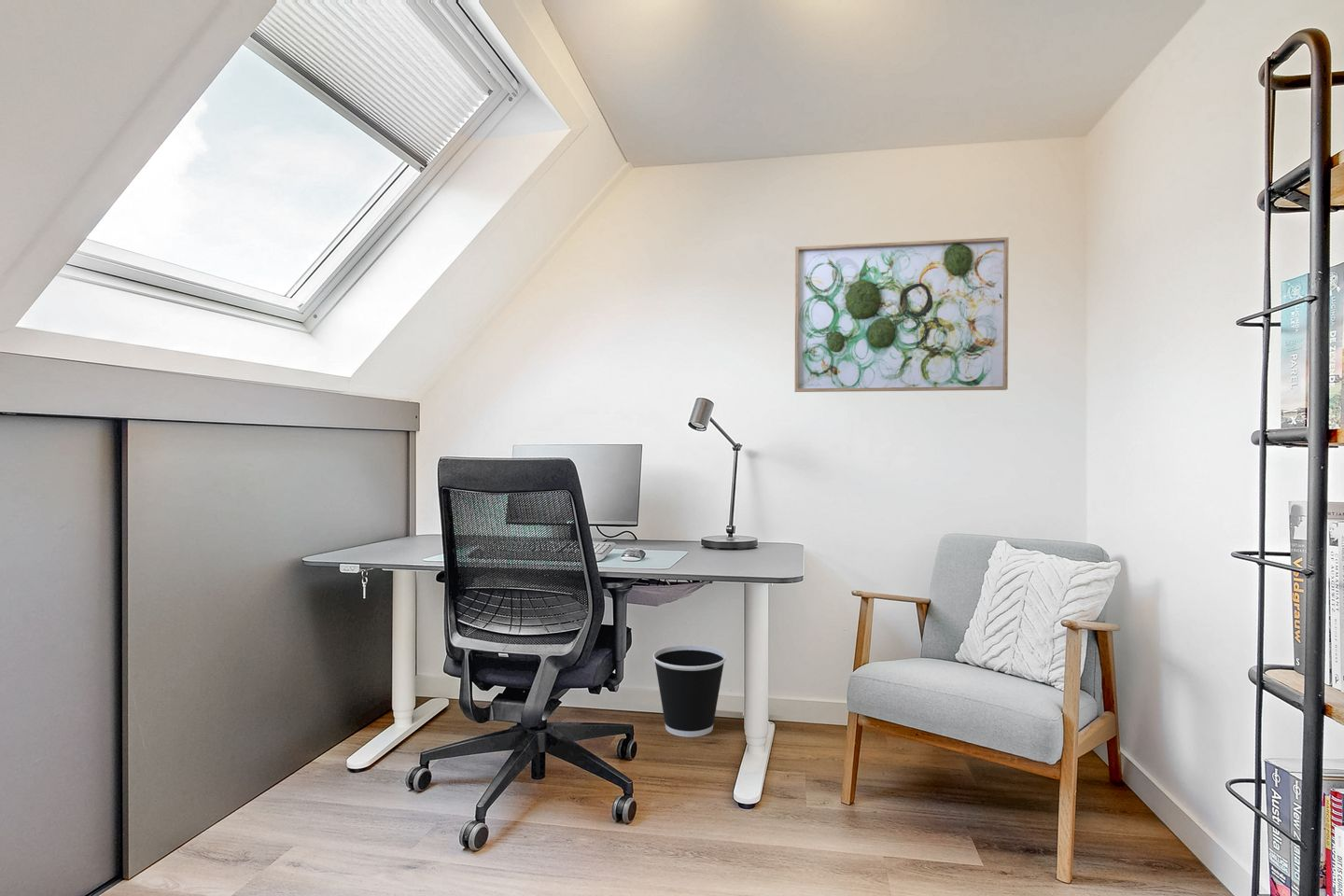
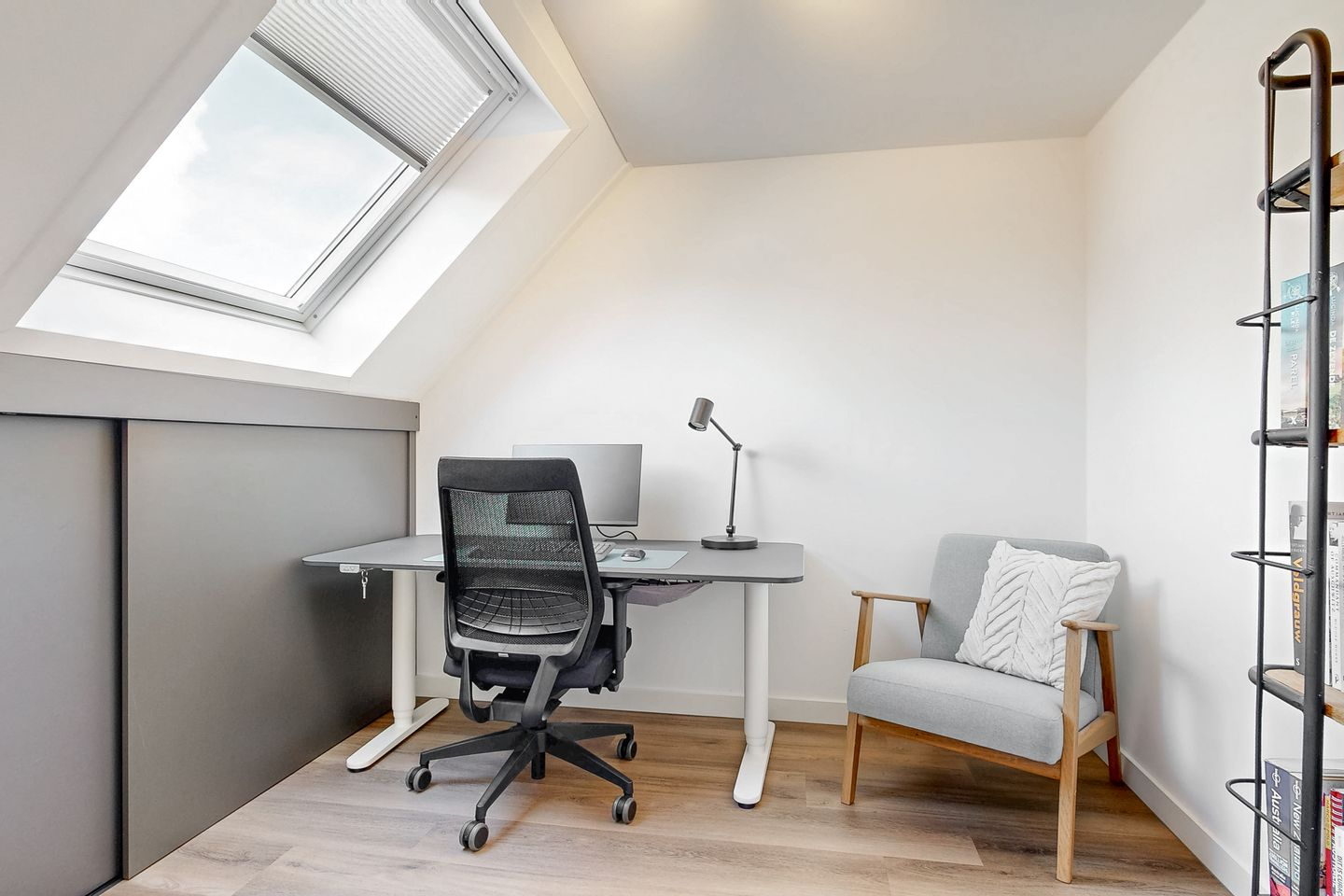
- wastebasket [652,644,727,738]
- wall art [793,236,1010,393]
